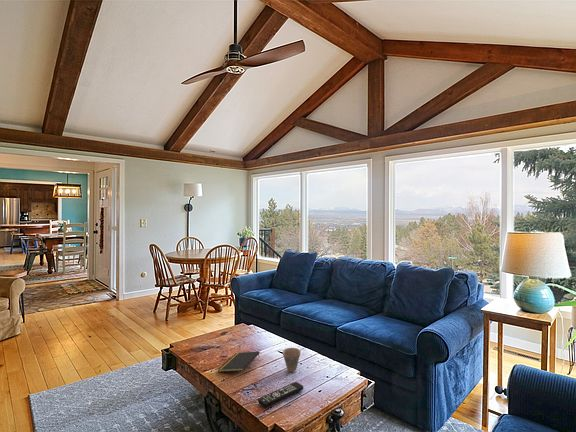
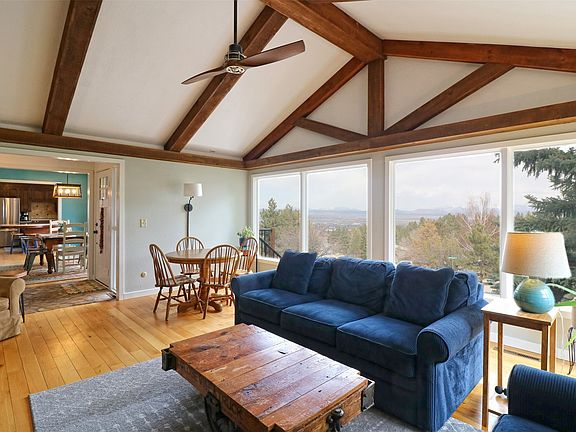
- notepad [217,350,261,373]
- remote control [257,381,304,408]
- cup [282,347,302,373]
